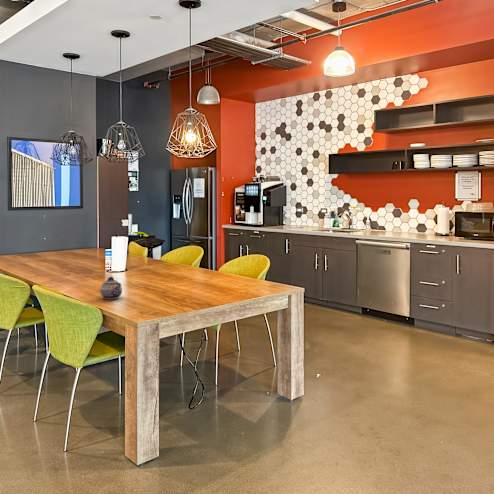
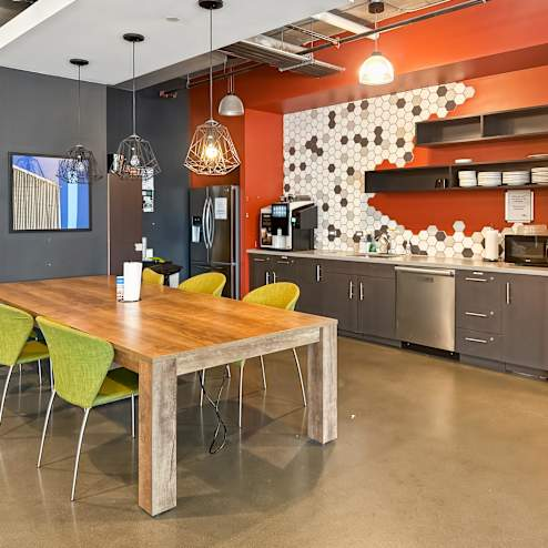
- teapot [99,276,123,300]
